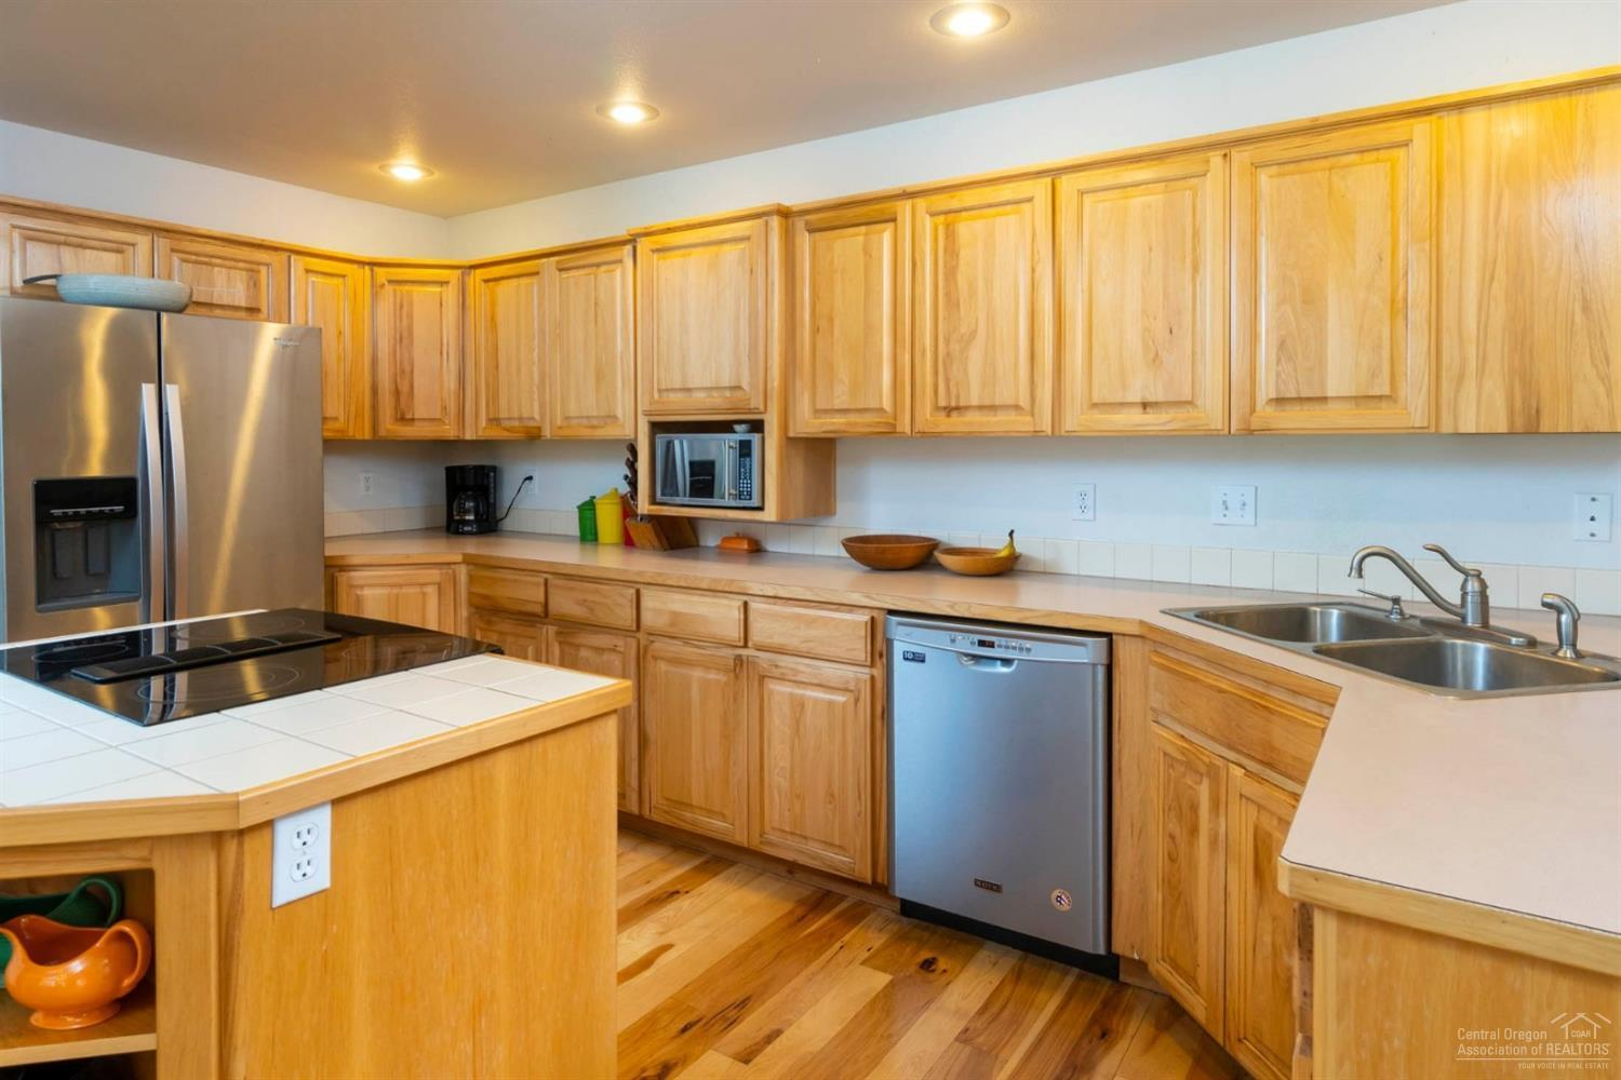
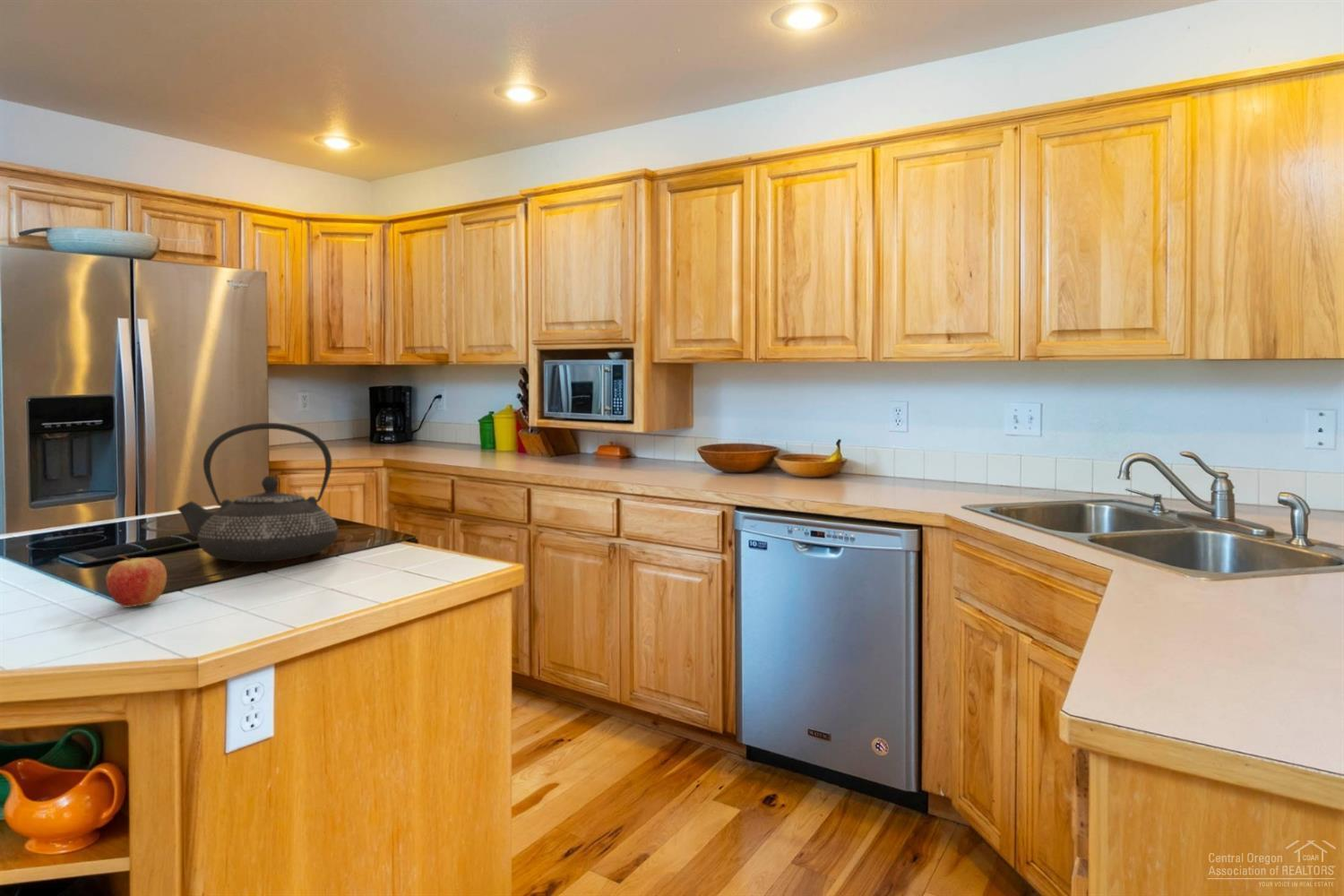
+ teapot [177,422,339,563]
+ fruit [105,555,168,608]
